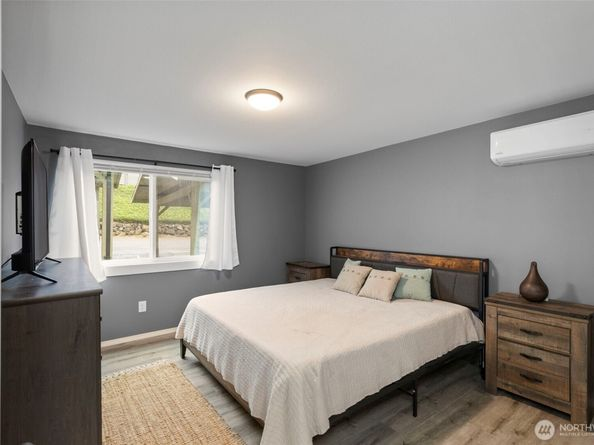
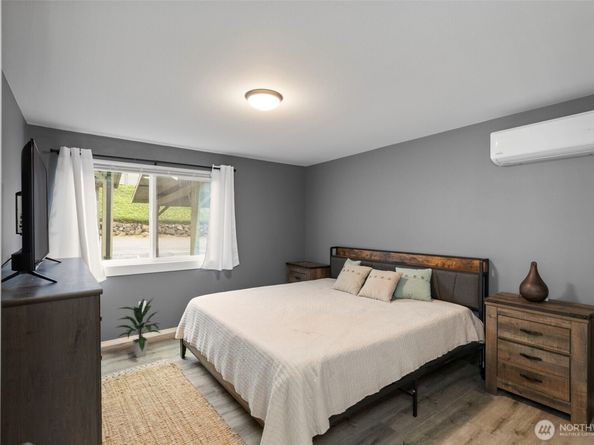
+ indoor plant [114,298,161,358]
